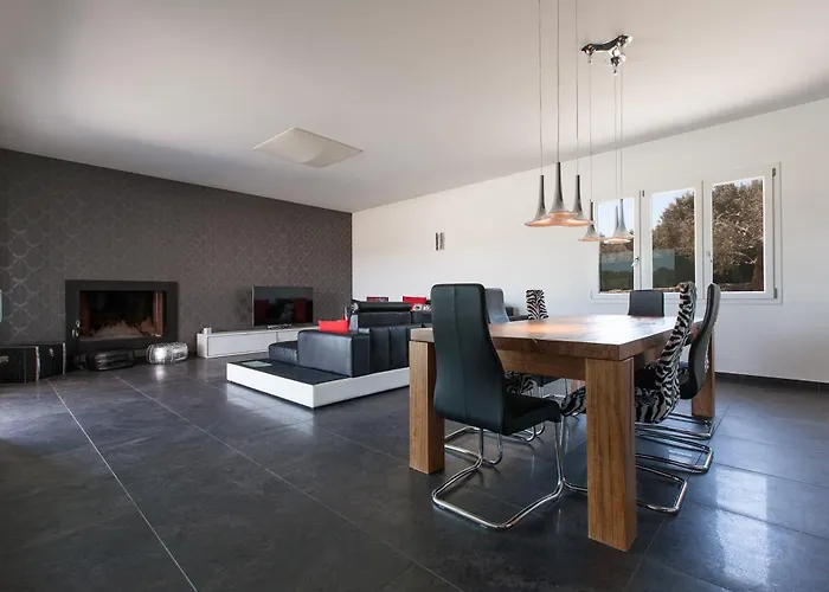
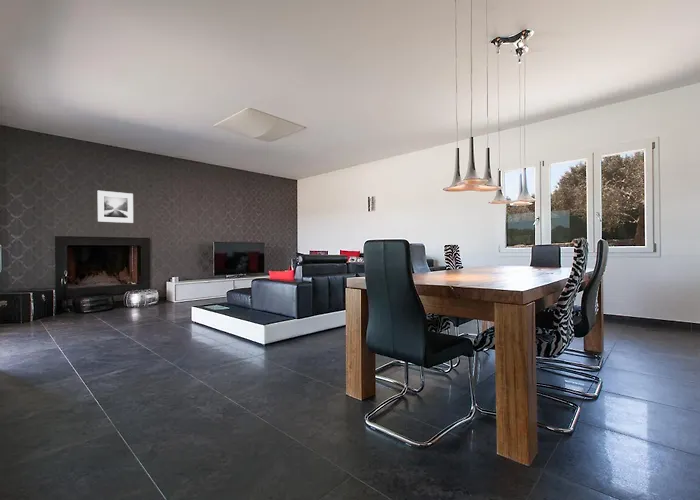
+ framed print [97,190,134,224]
